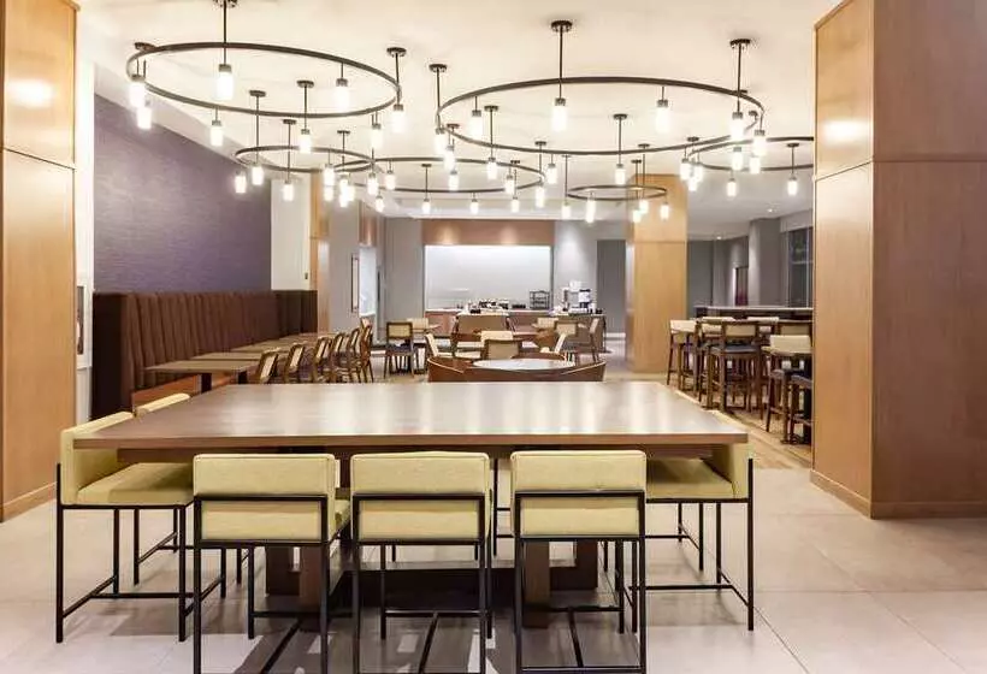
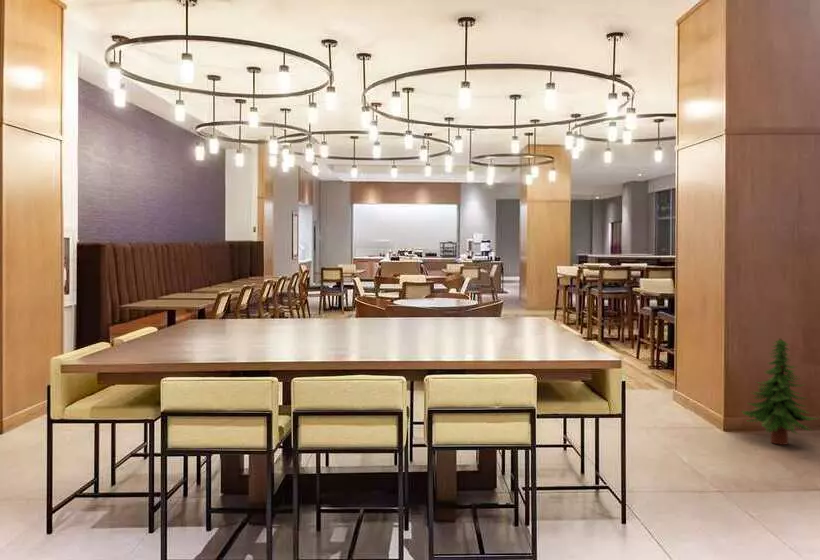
+ tree [741,337,820,446]
